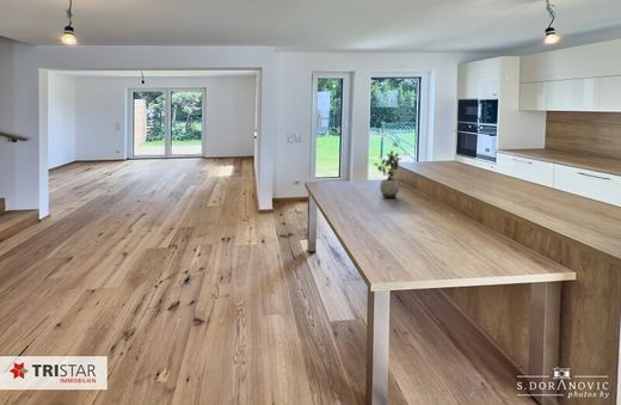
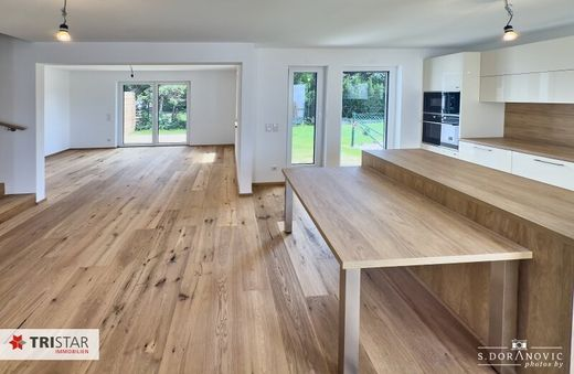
- potted plant [374,149,400,198]
